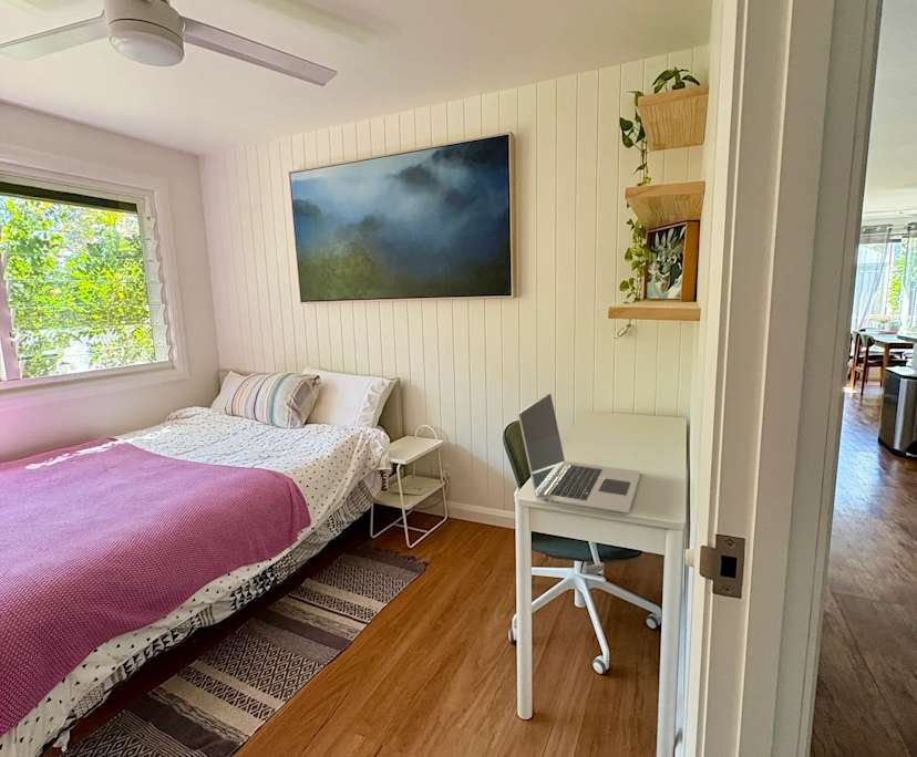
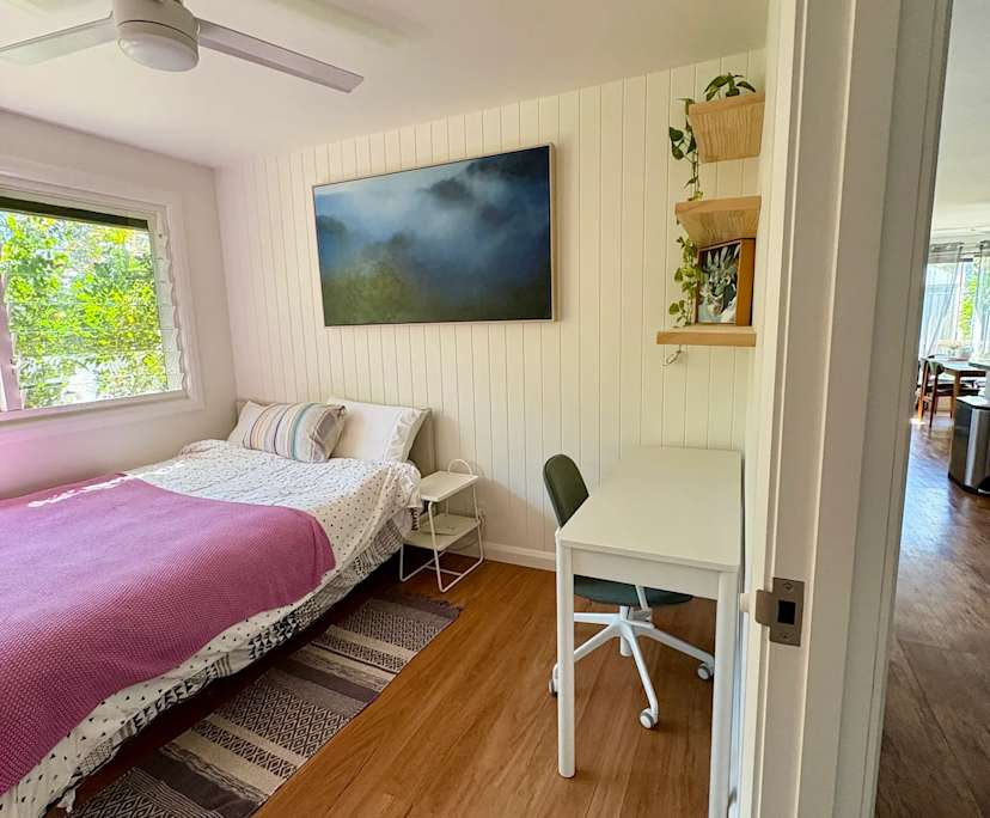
- laptop [517,392,641,515]
